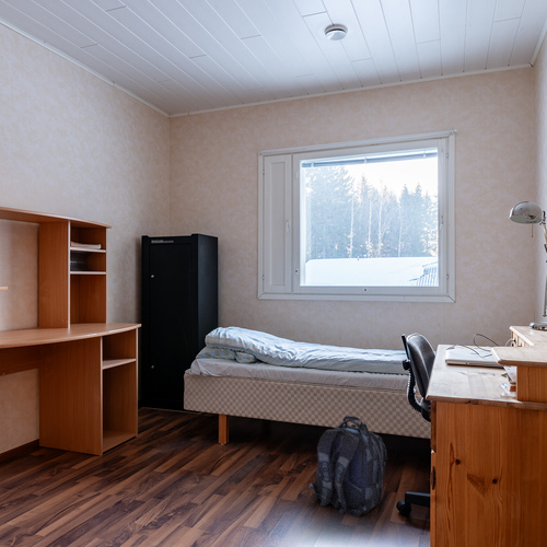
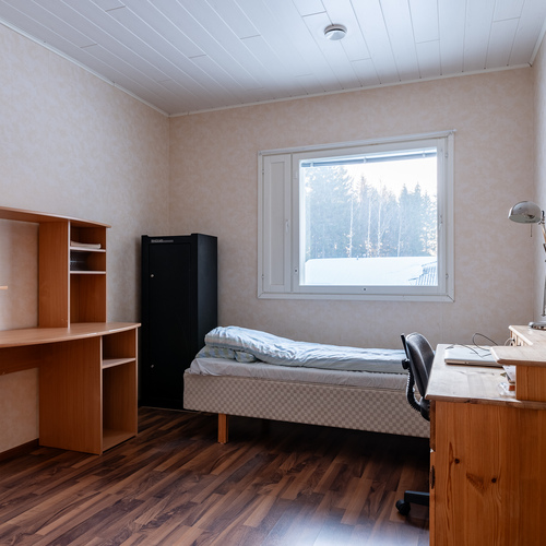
- backpack [307,415,388,517]
